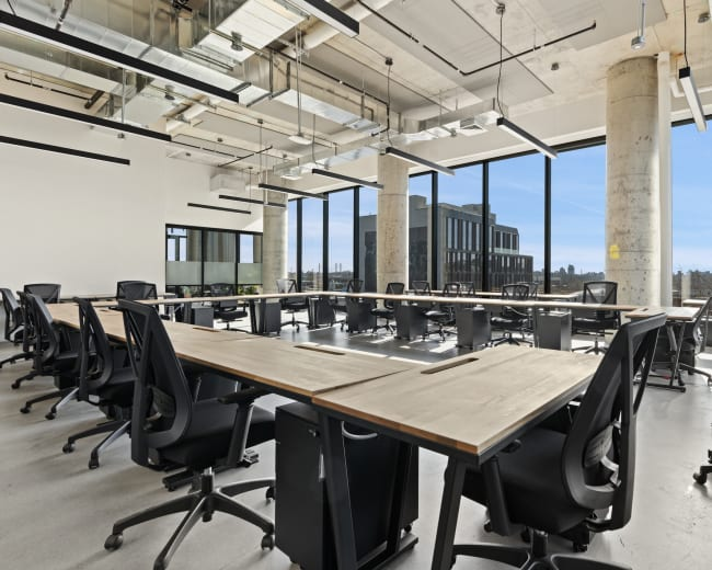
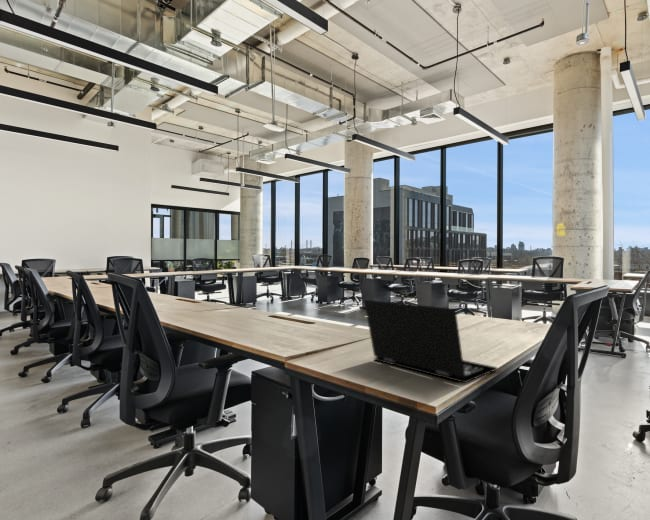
+ laptop [363,298,499,384]
